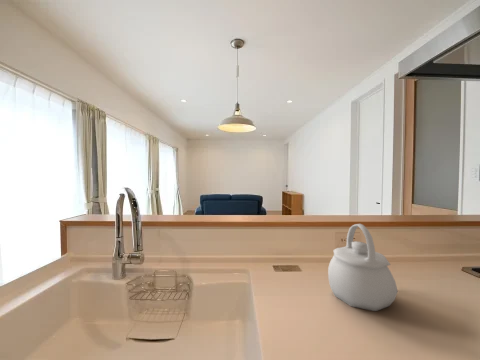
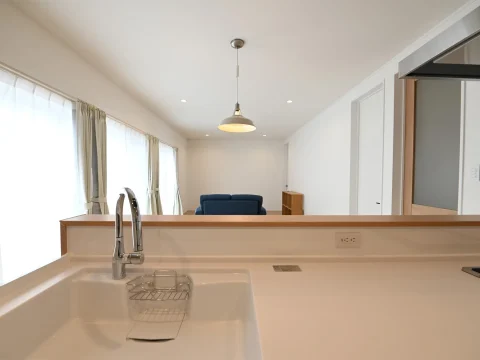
- teapot [327,223,399,312]
